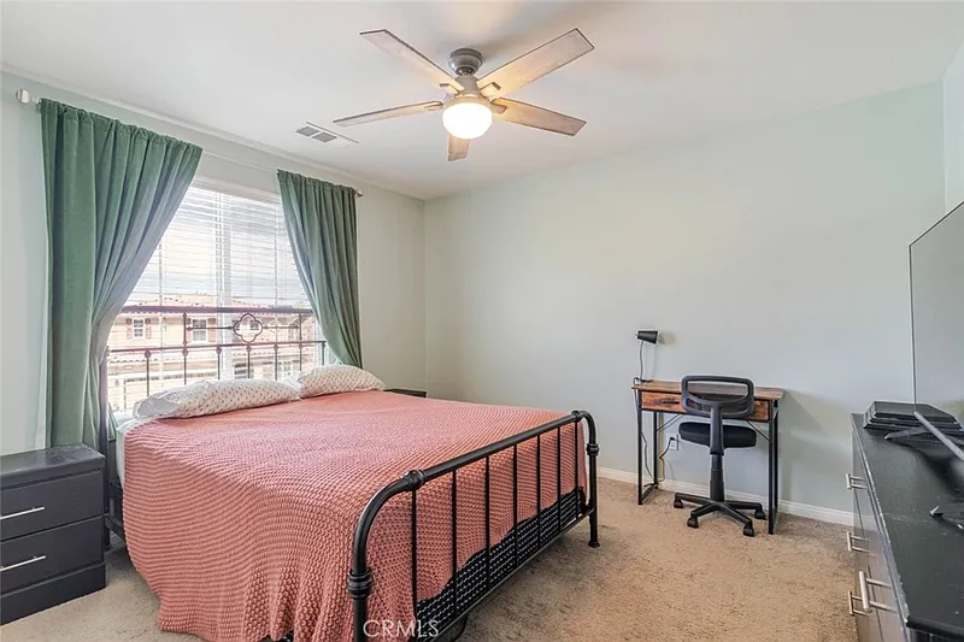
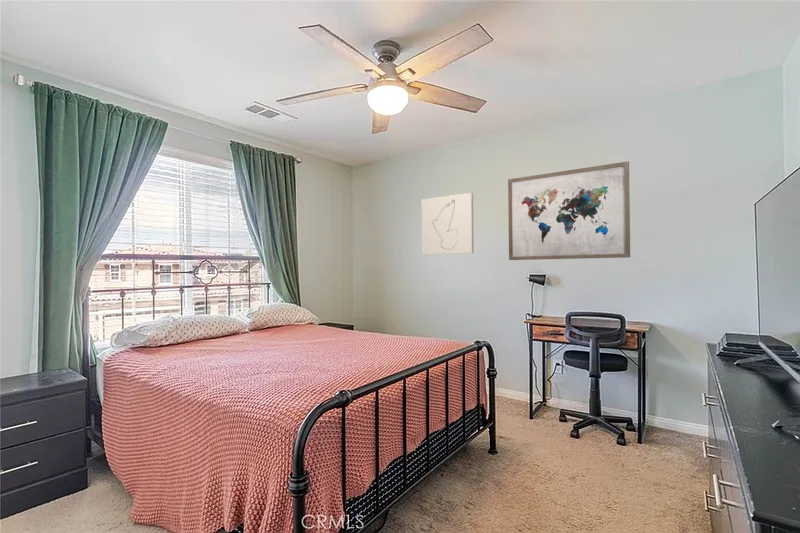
+ wall art [421,192,475,256]
+ wall art [507,160,631,261]
